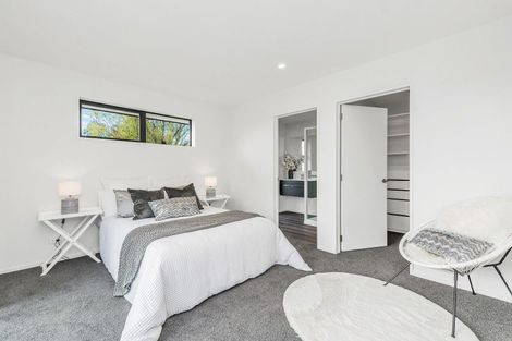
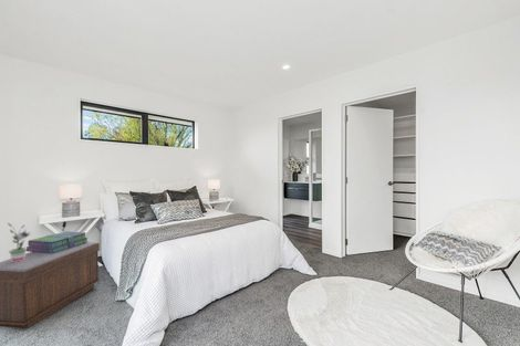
+ bench [0,241,101,329]
+ potted plant [7,222,32,262]
+ stack of books [25,230,89,253]
